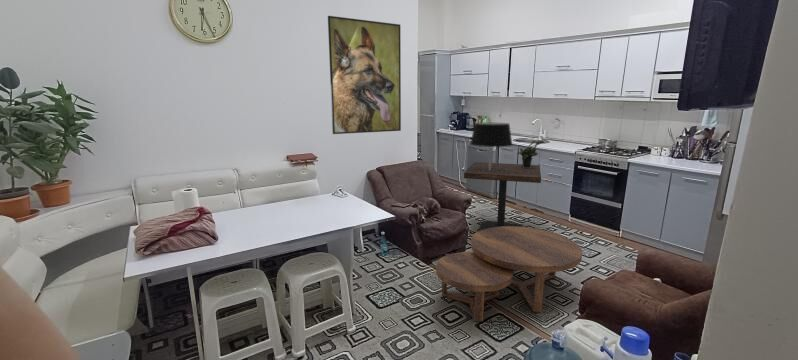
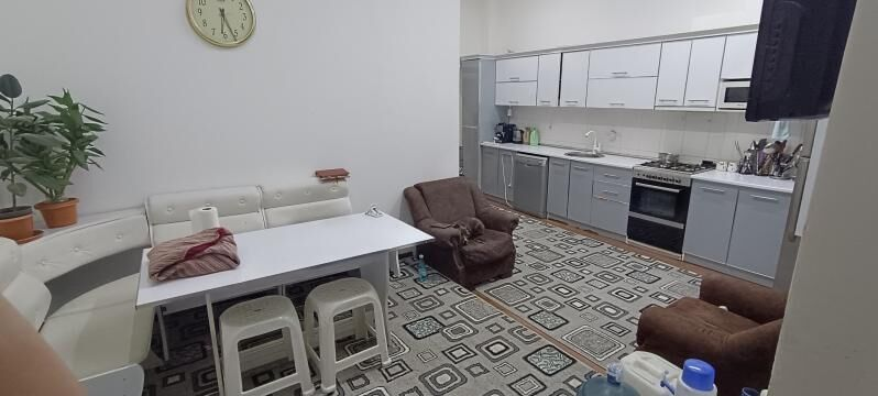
- side table [463,161,542,232]
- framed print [327,15,402,135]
- table lamp [469,122,514,170]
- coffee table [435,226,583,322]
- potted plant [516,140,544,168]
